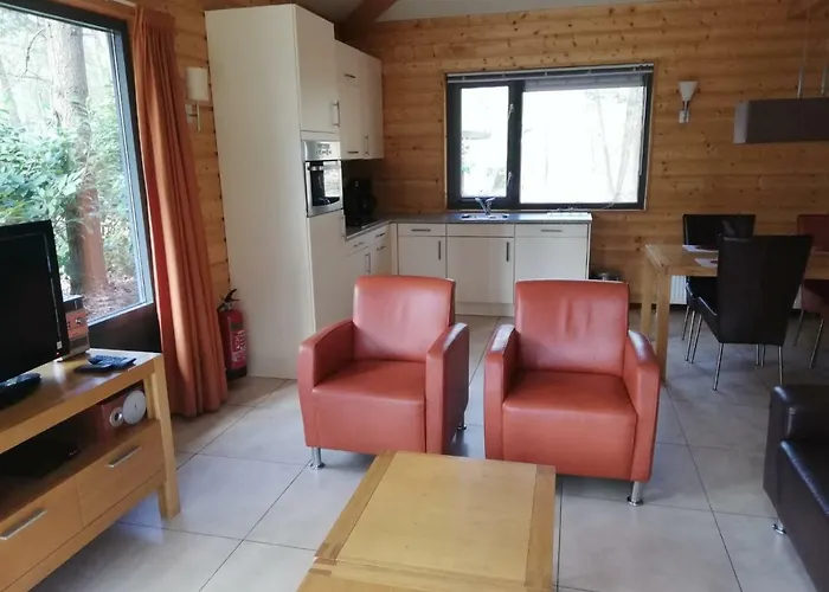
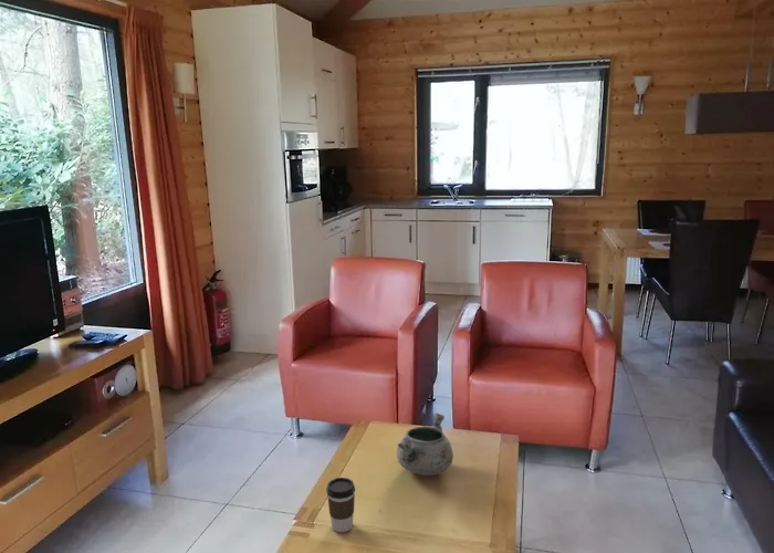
+ coffee cup [325,477,356,533]
+ decorative bowl [396,413,454,477]
